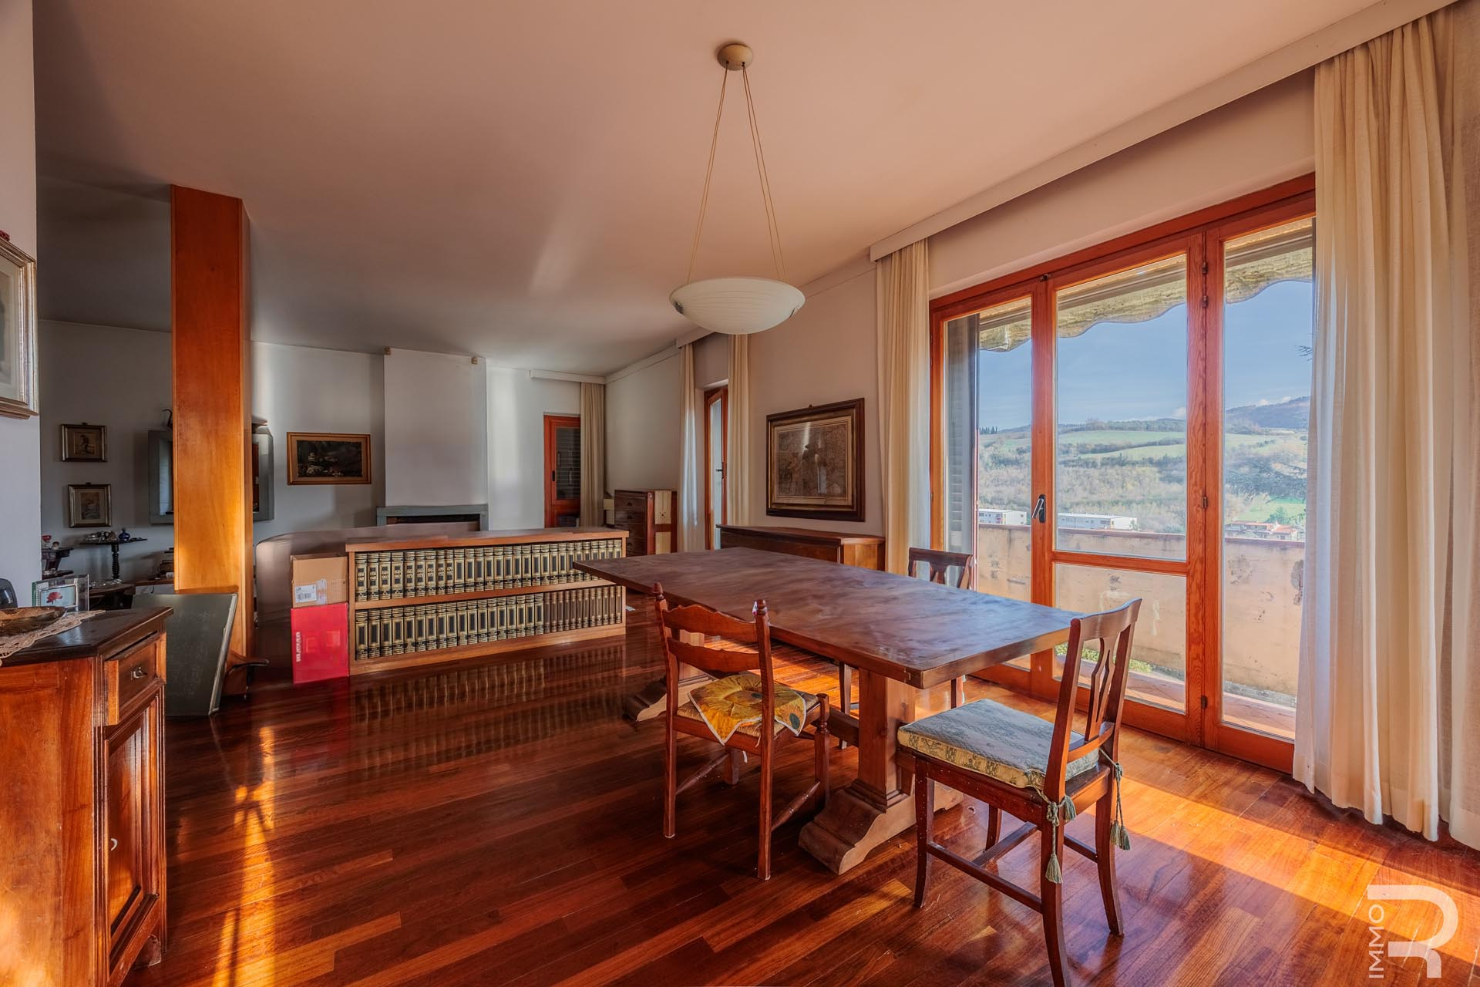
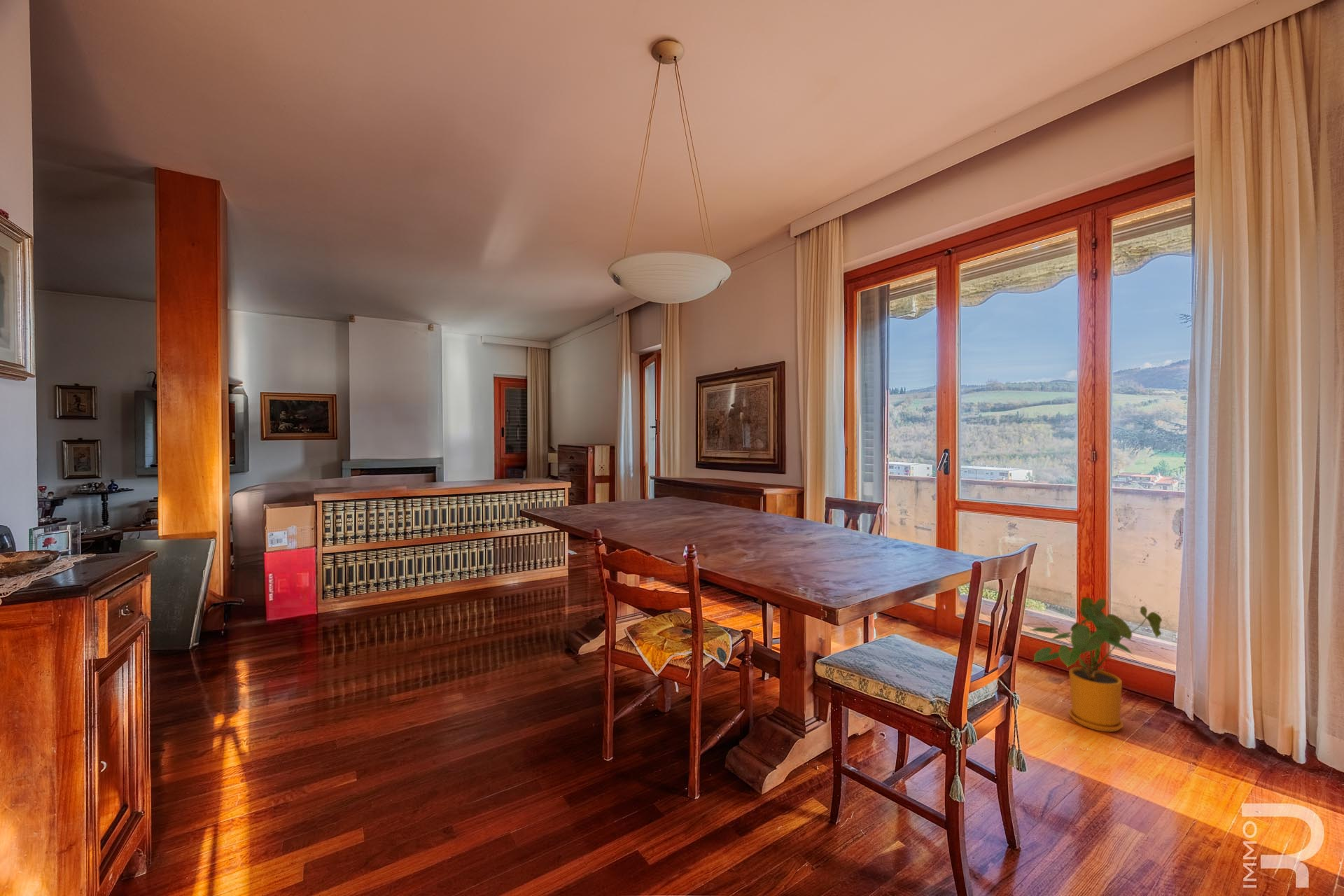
+ house plant [1028,597,1163,733]
